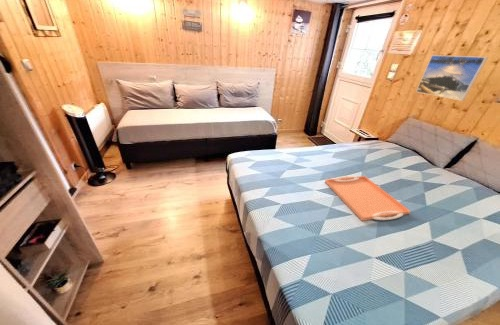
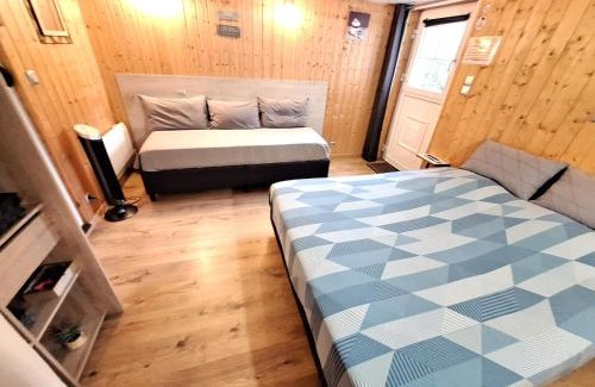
- serving tray [324,175,412,222]
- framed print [415,54,489,102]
